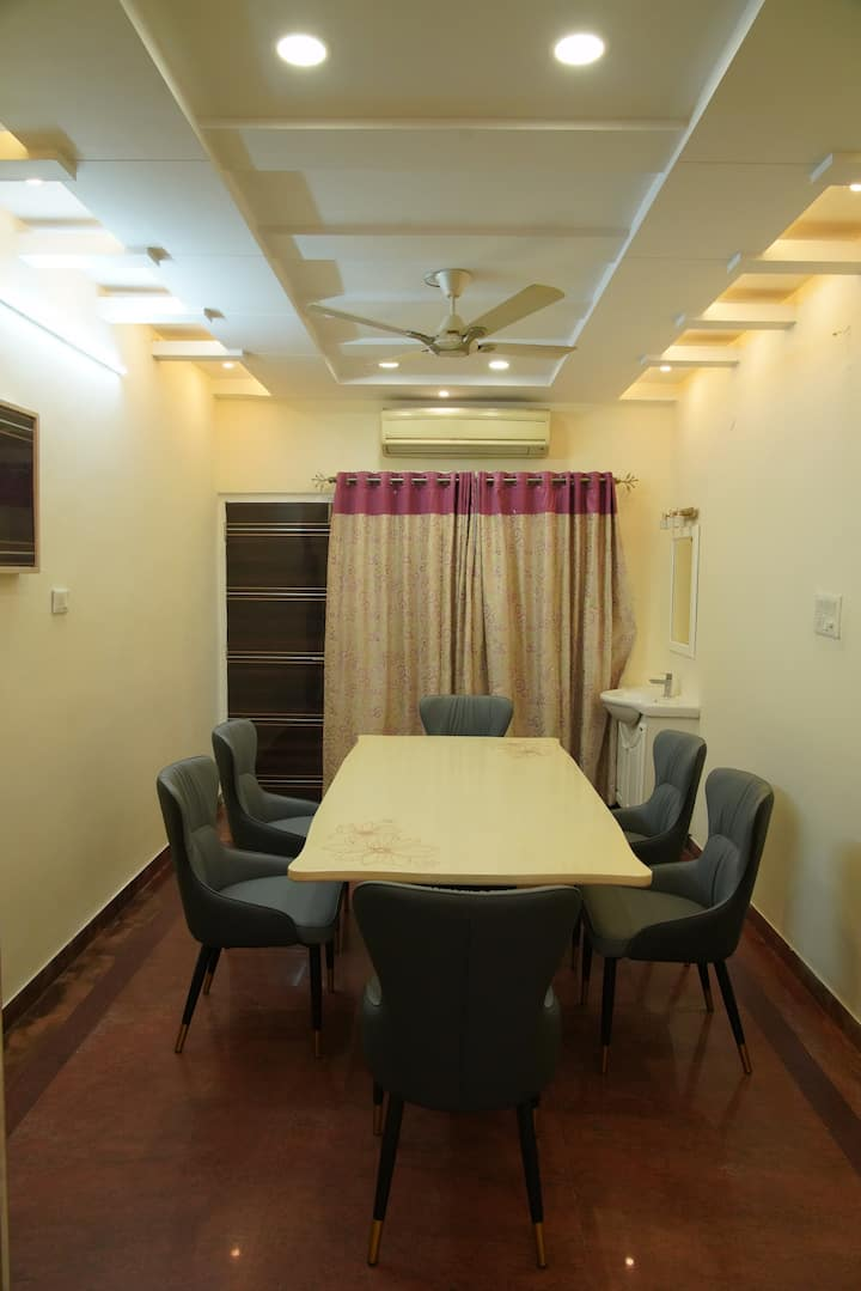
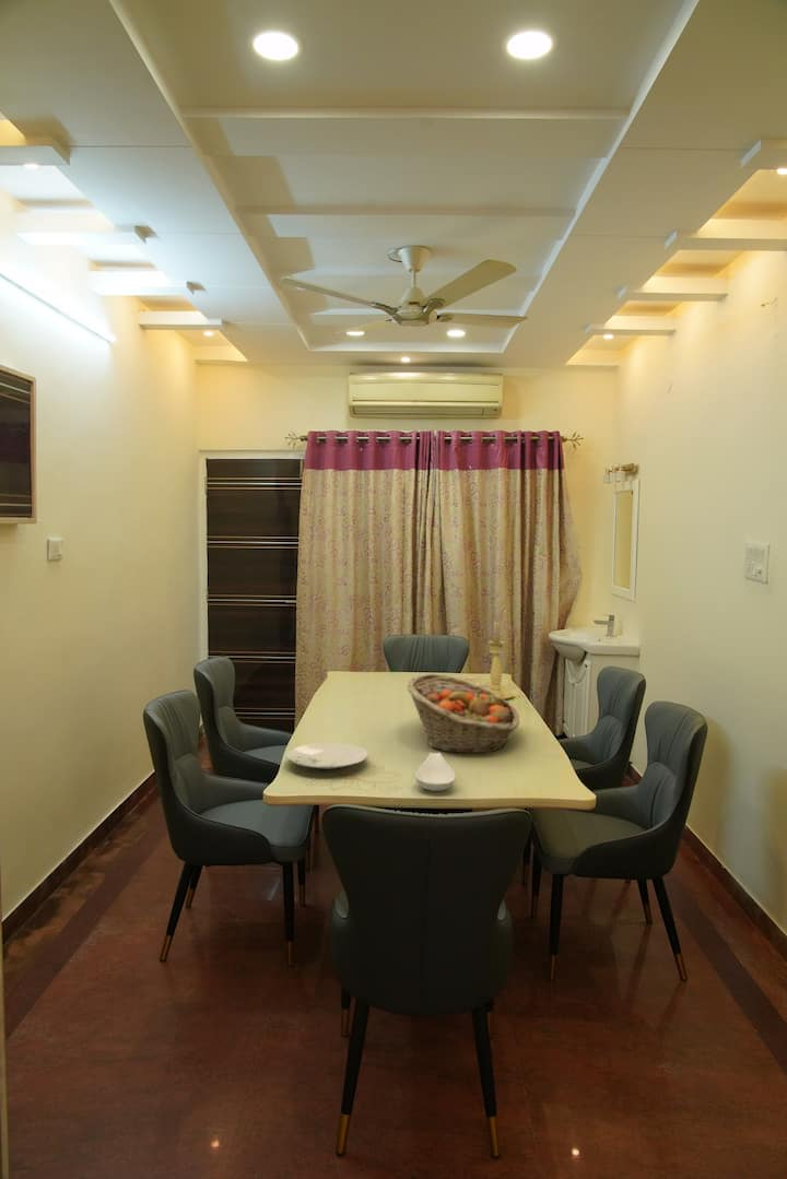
+ plate [284,742,369,770]
+ fruit basket [407,673,520,754]
+ candle holder [486,620,516,700]
+ spoon rest [414,752,457,792]
